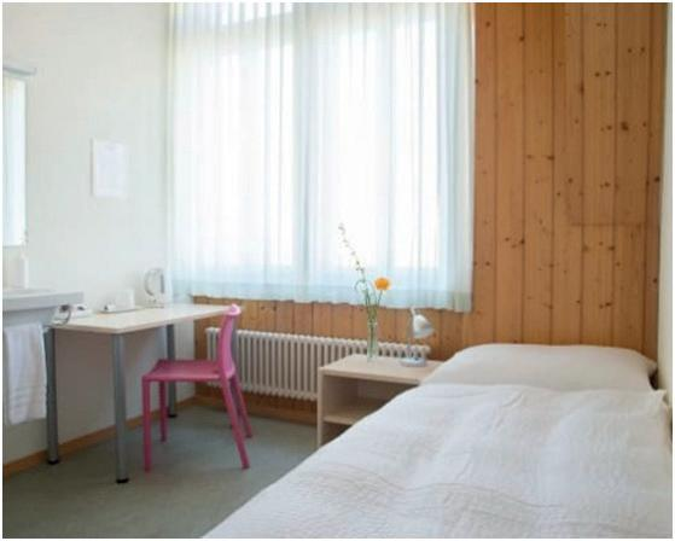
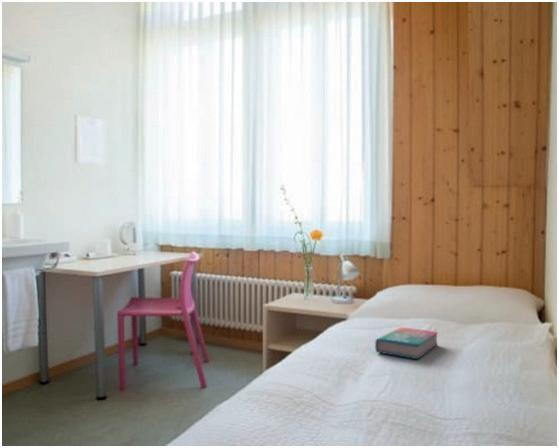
+ book [374,326,439,360]
